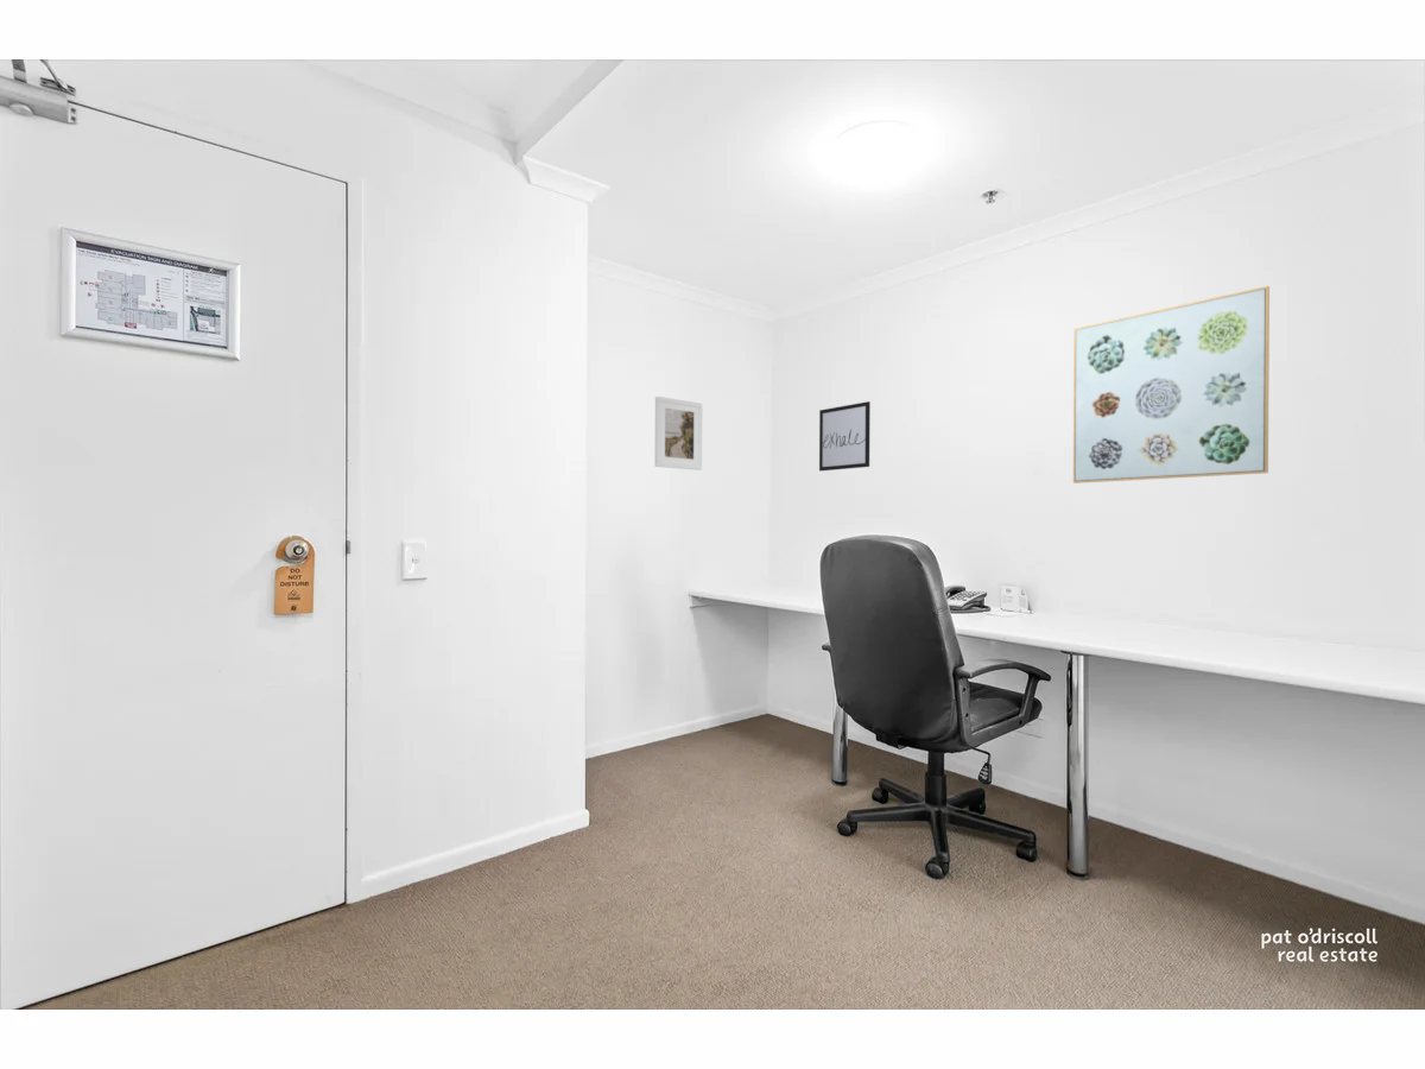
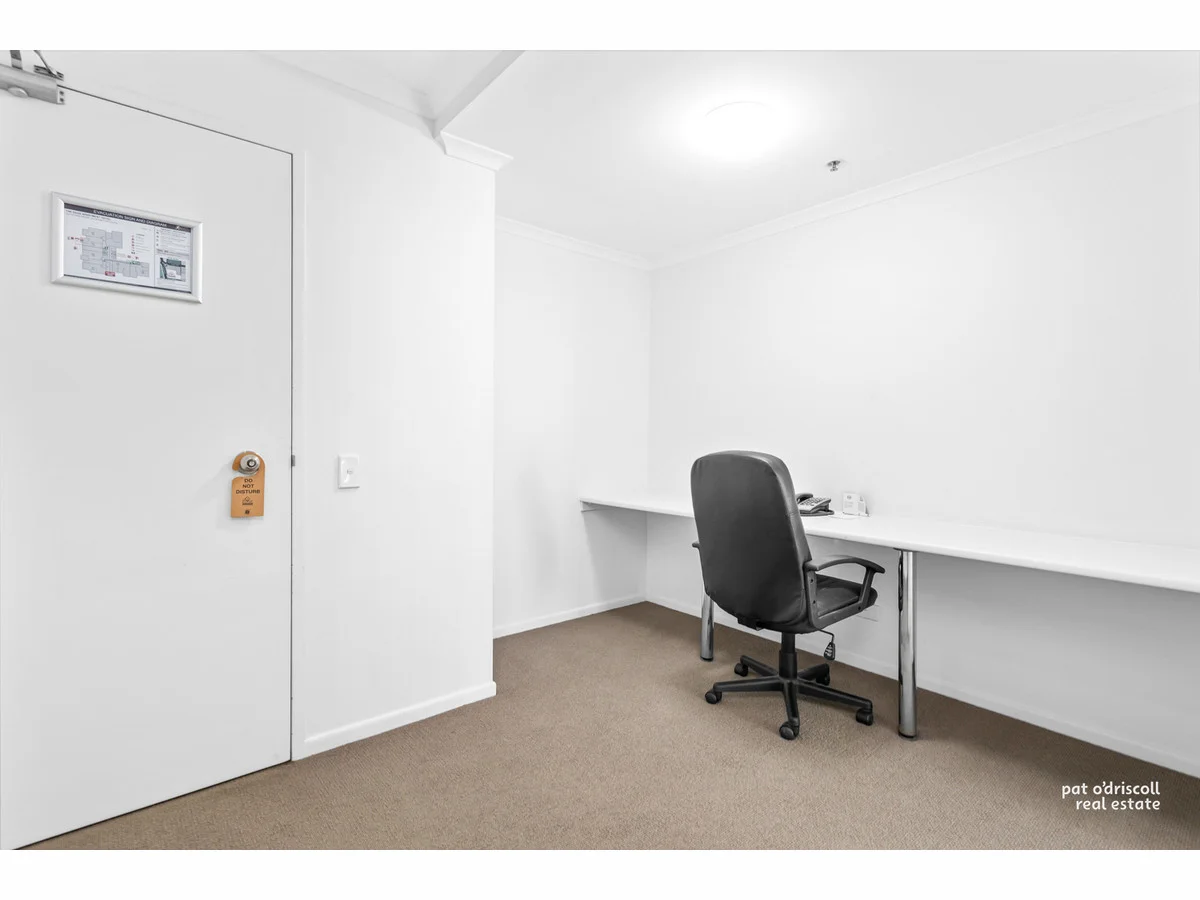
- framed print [654,396,703,472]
- wall art [818,400,872,473]
- wall art [1072,285,1271,485]
